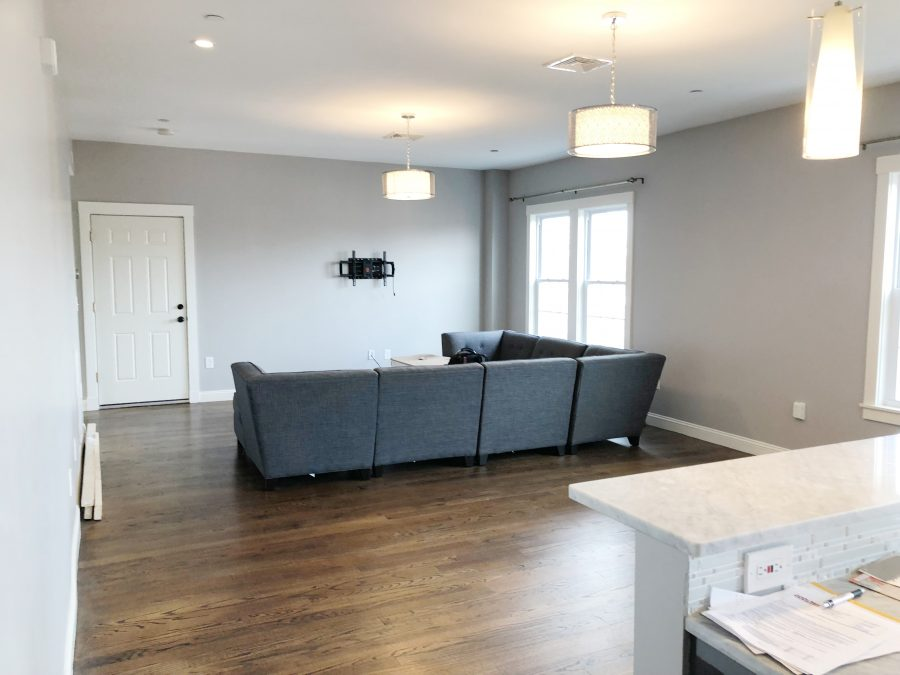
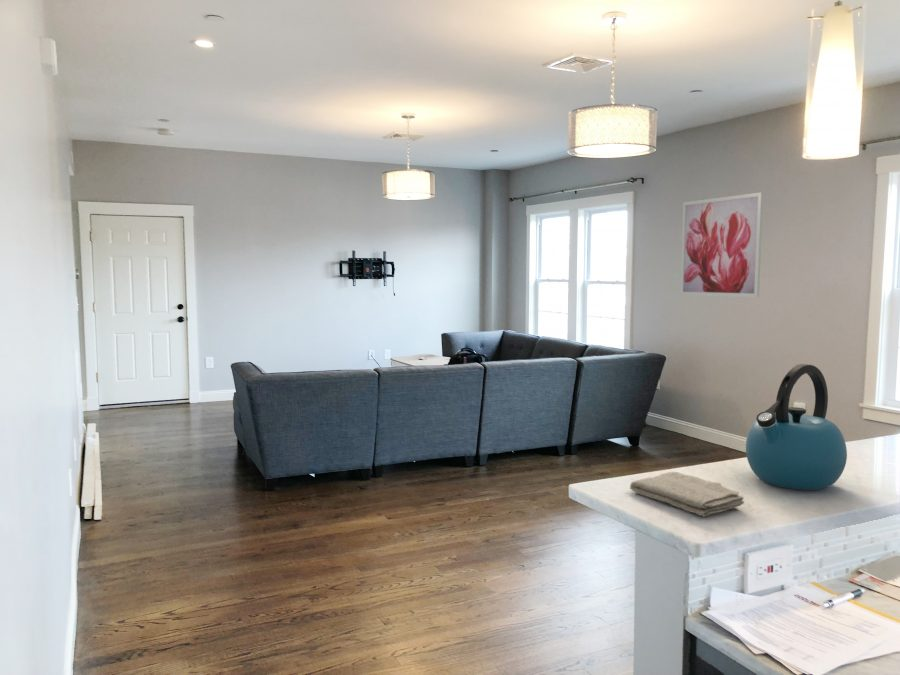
+ washcloth [629,471,745,517]
+ kettle [745,363,848,491]
+ wall art [679,191,764,298]
